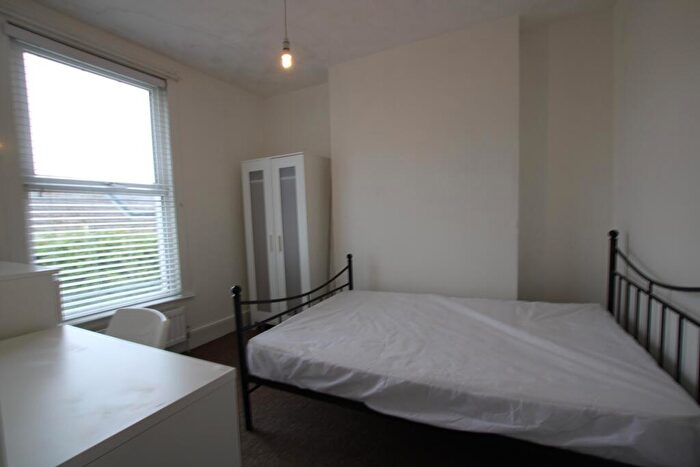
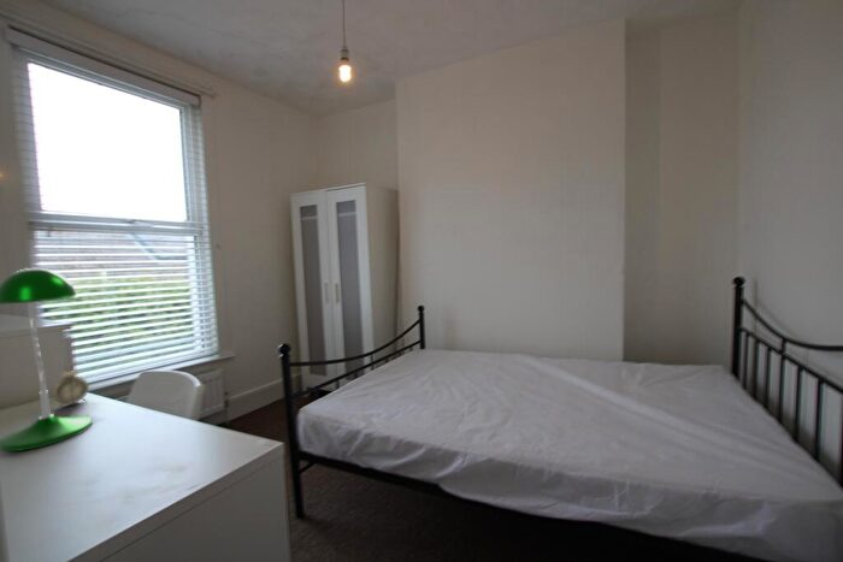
+ desk lamp [0,267,93,452]
+ alarm clock [51,363,90,410]
